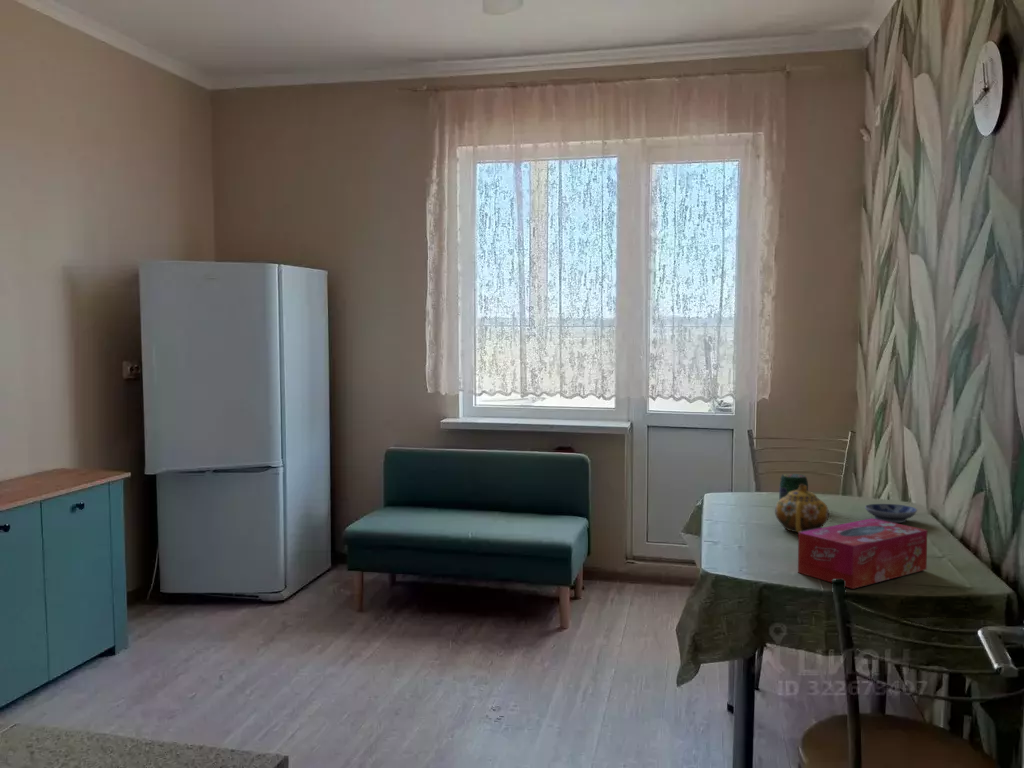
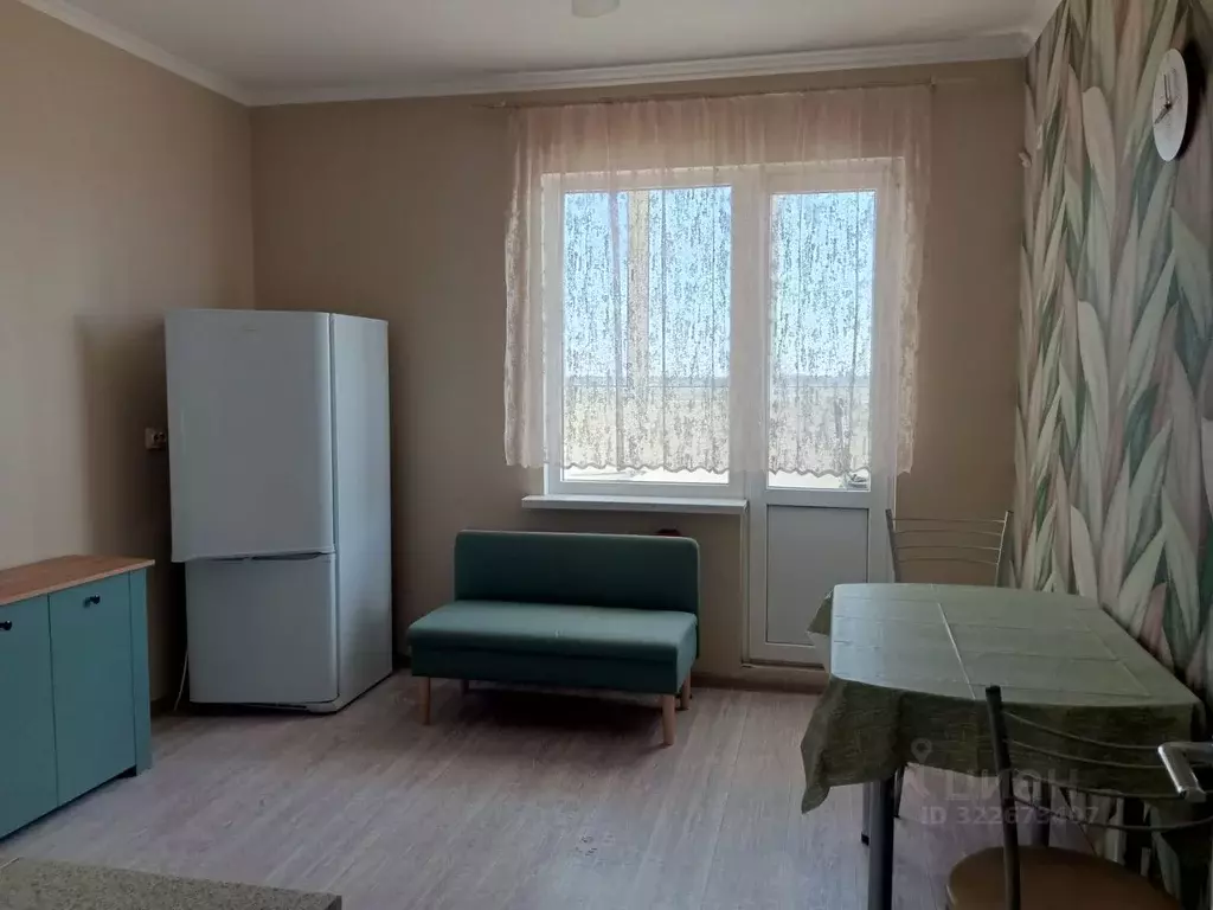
- jar [778,473,809,501]
- tissue box [797,517,928,590]
- teapot [774,484,830,533]
- bowl [864,503,918,524]
